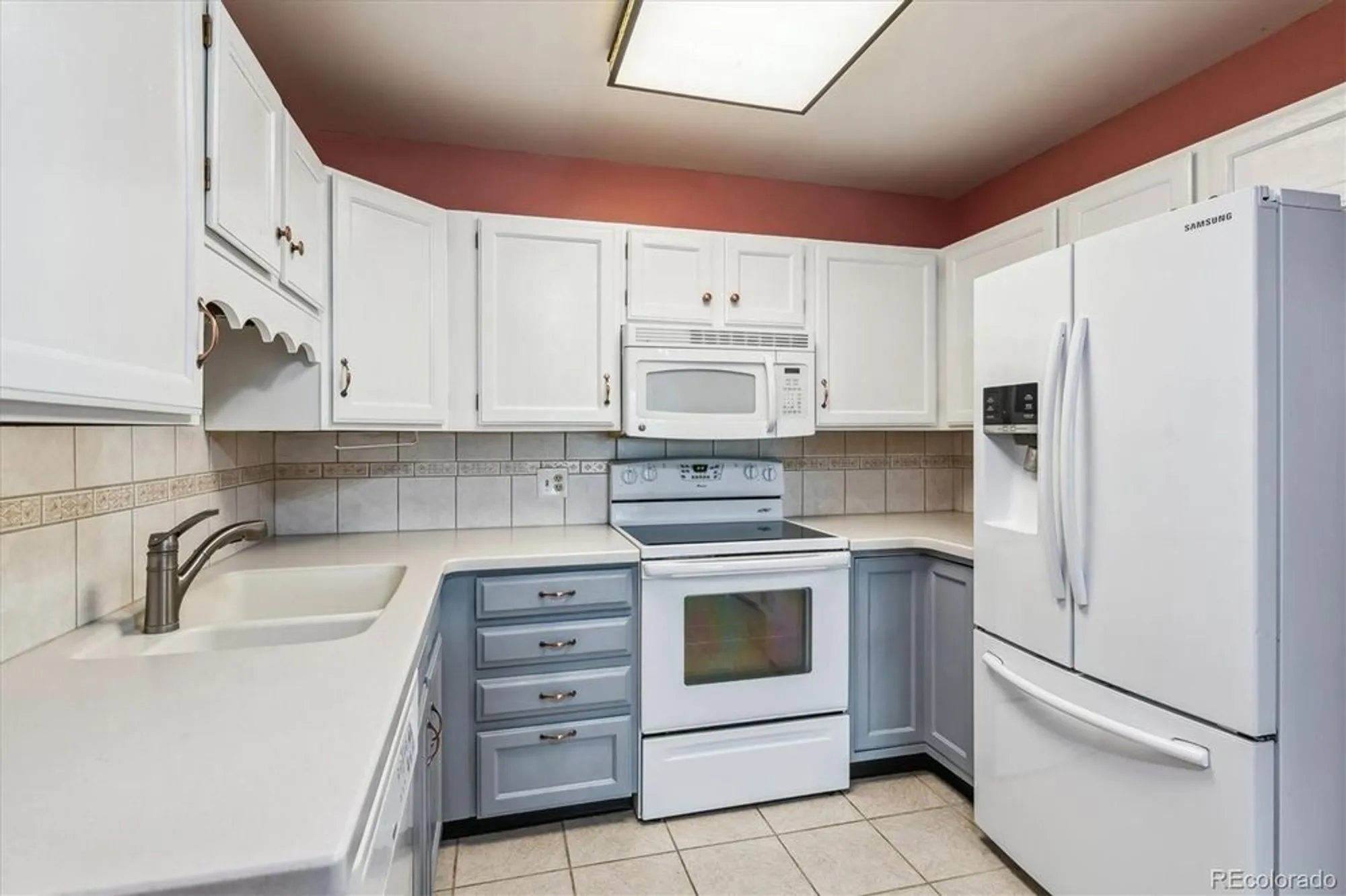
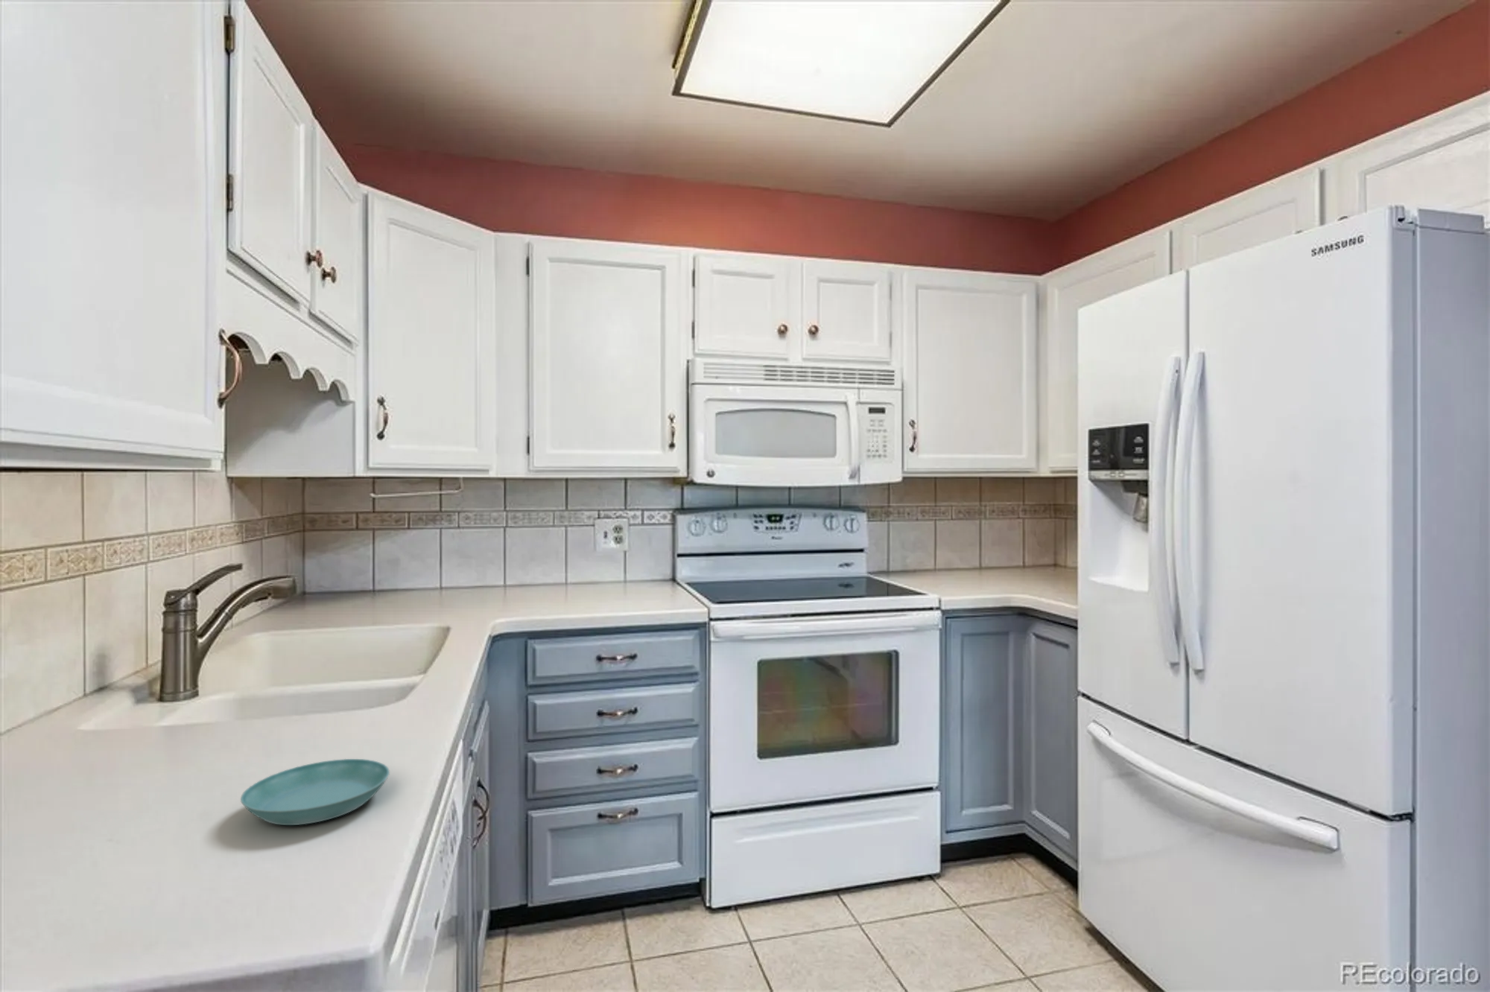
+ saucer [240,758,391,826]
